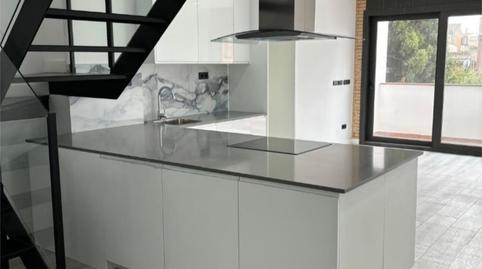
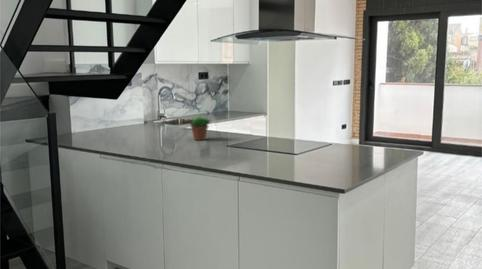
+ succulent plant [188,115,212,141]
